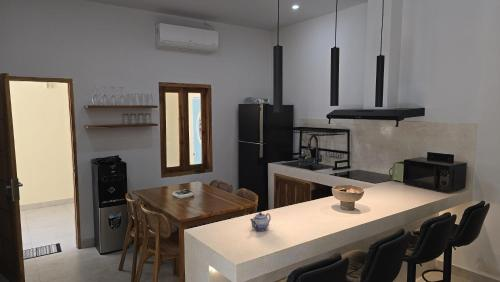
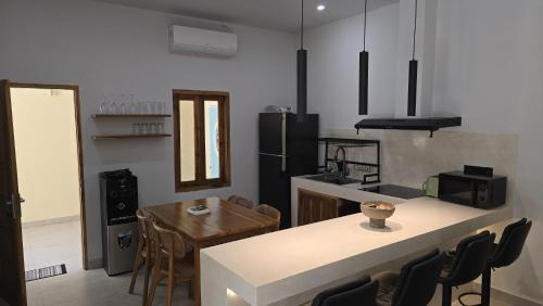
- teapot [249,211,272,232]
